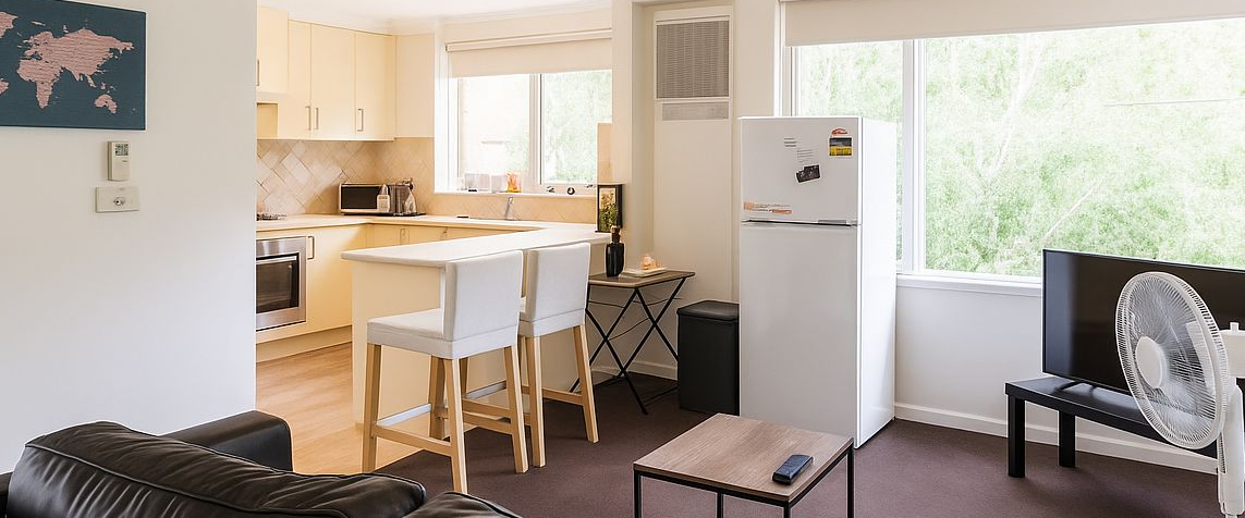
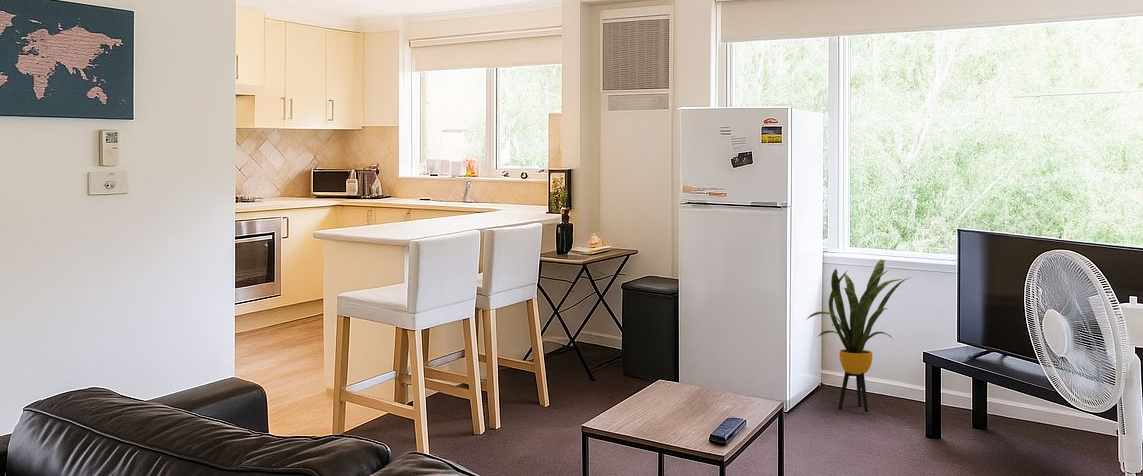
+ house plant [805,258,914,413]
